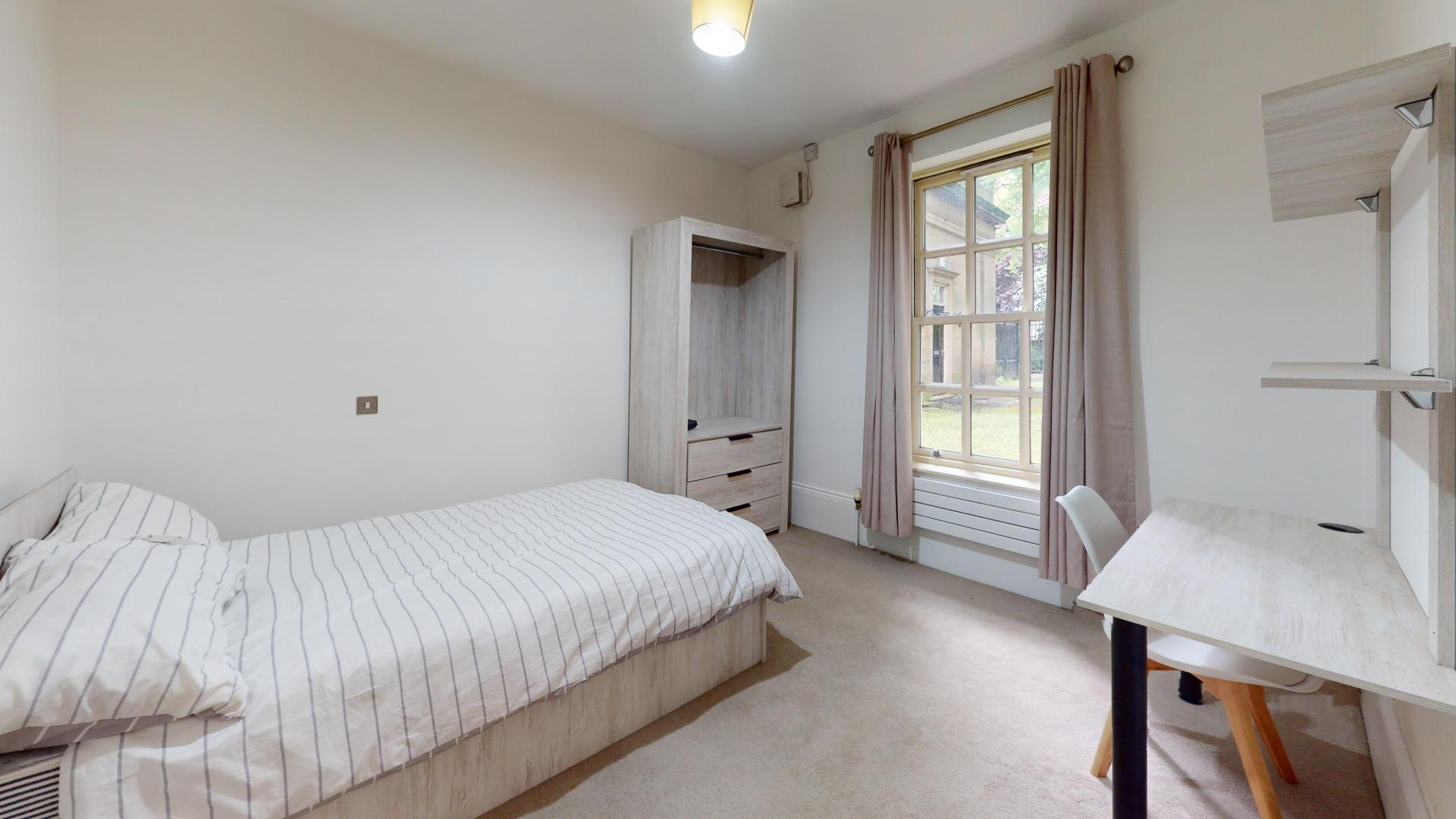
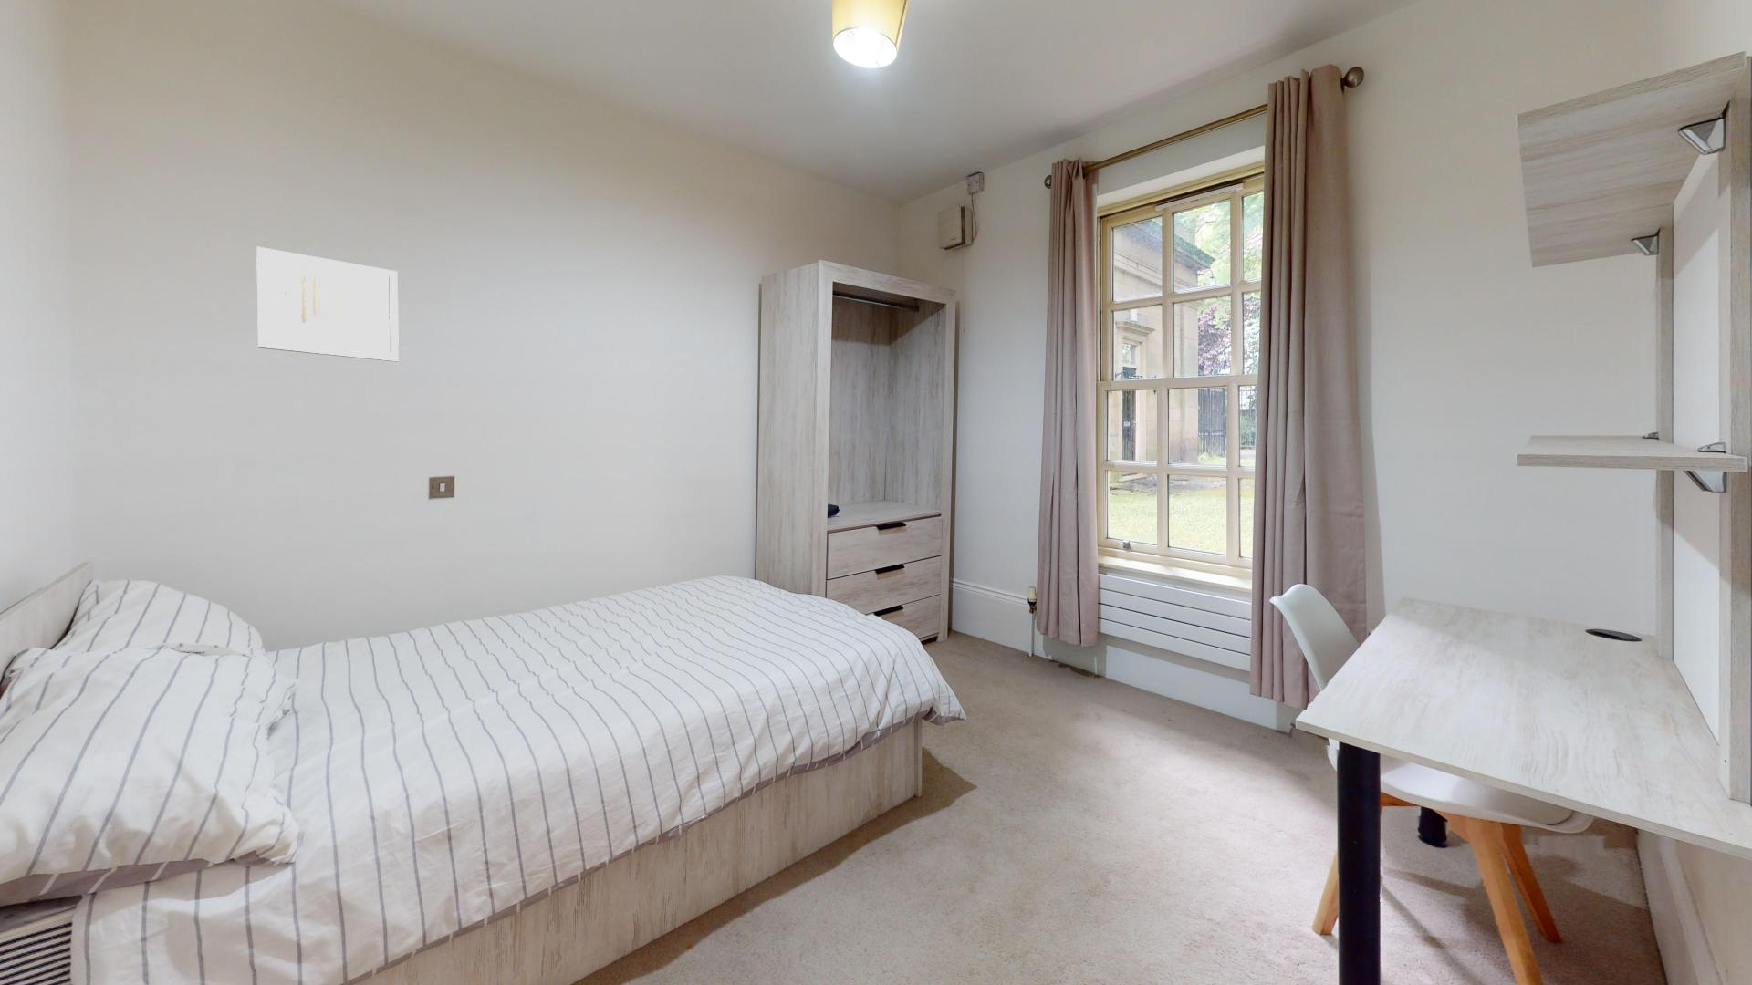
+ wall art [255,247,399,363]
